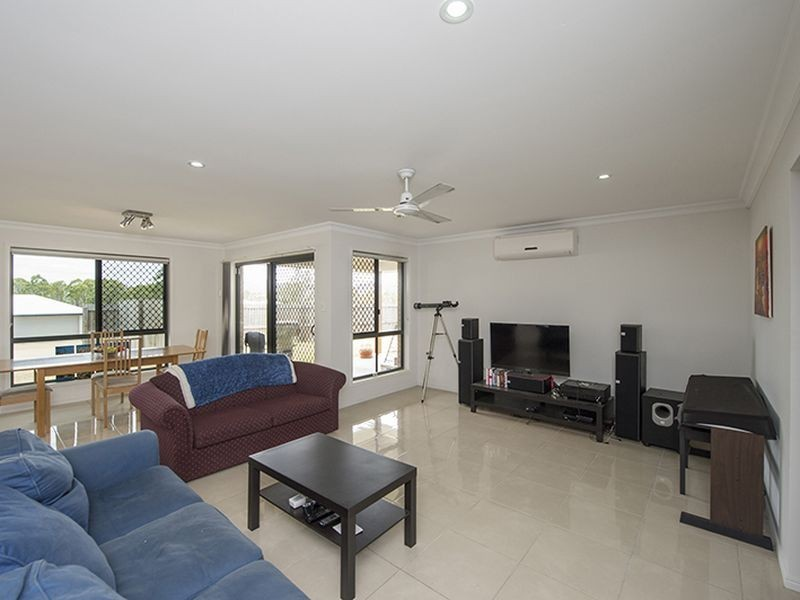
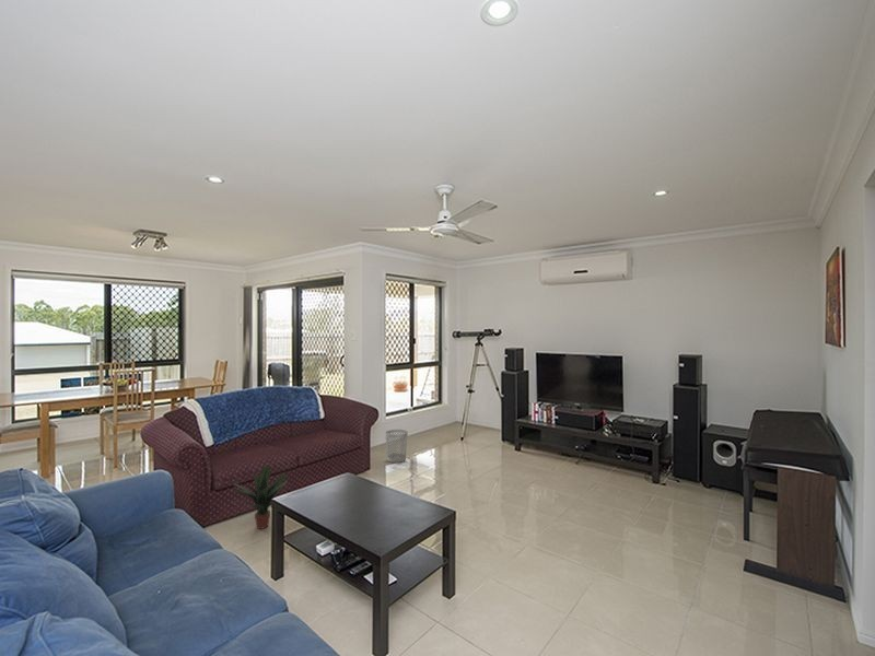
+ wastebasket [384,429,409,464]
+ potted plant [232,466,289,530]
